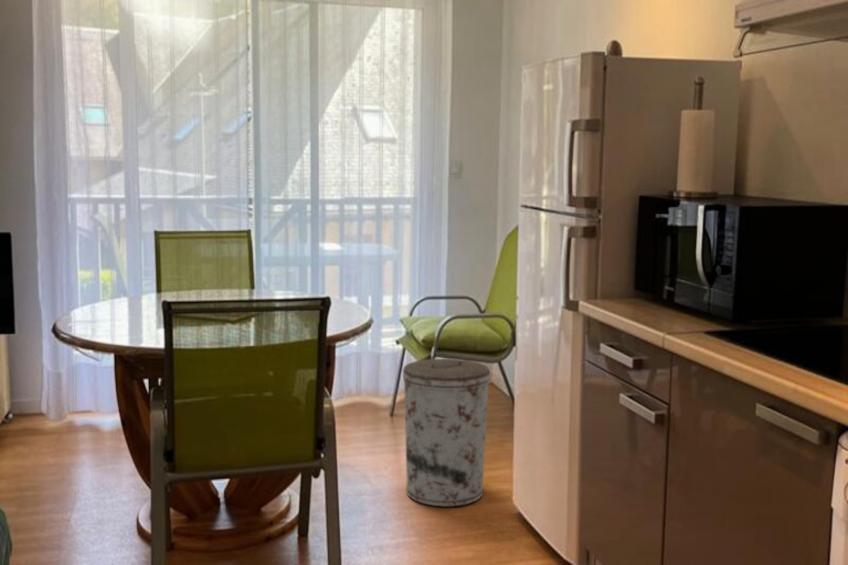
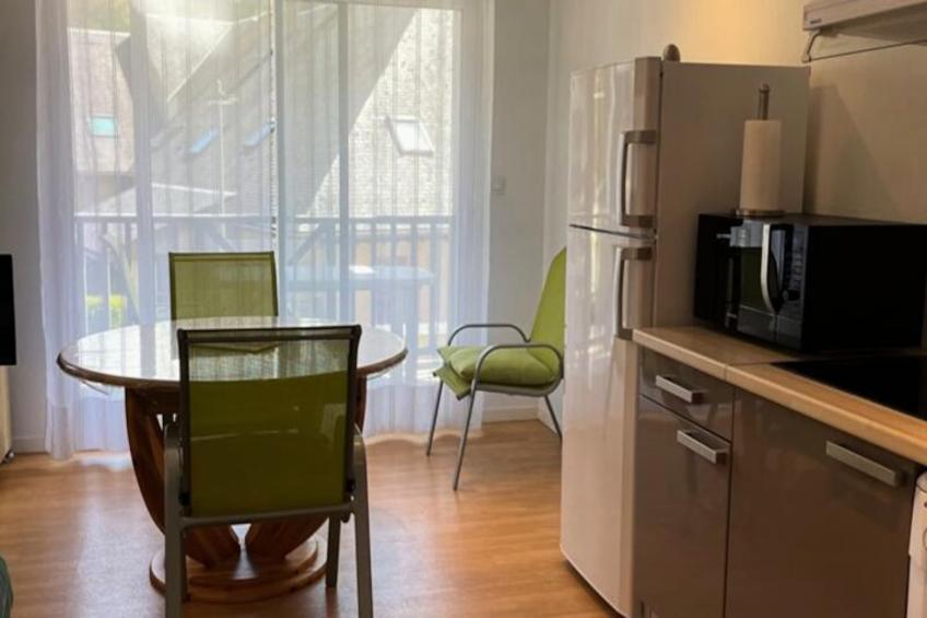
- trash can [402,358,491,507]
